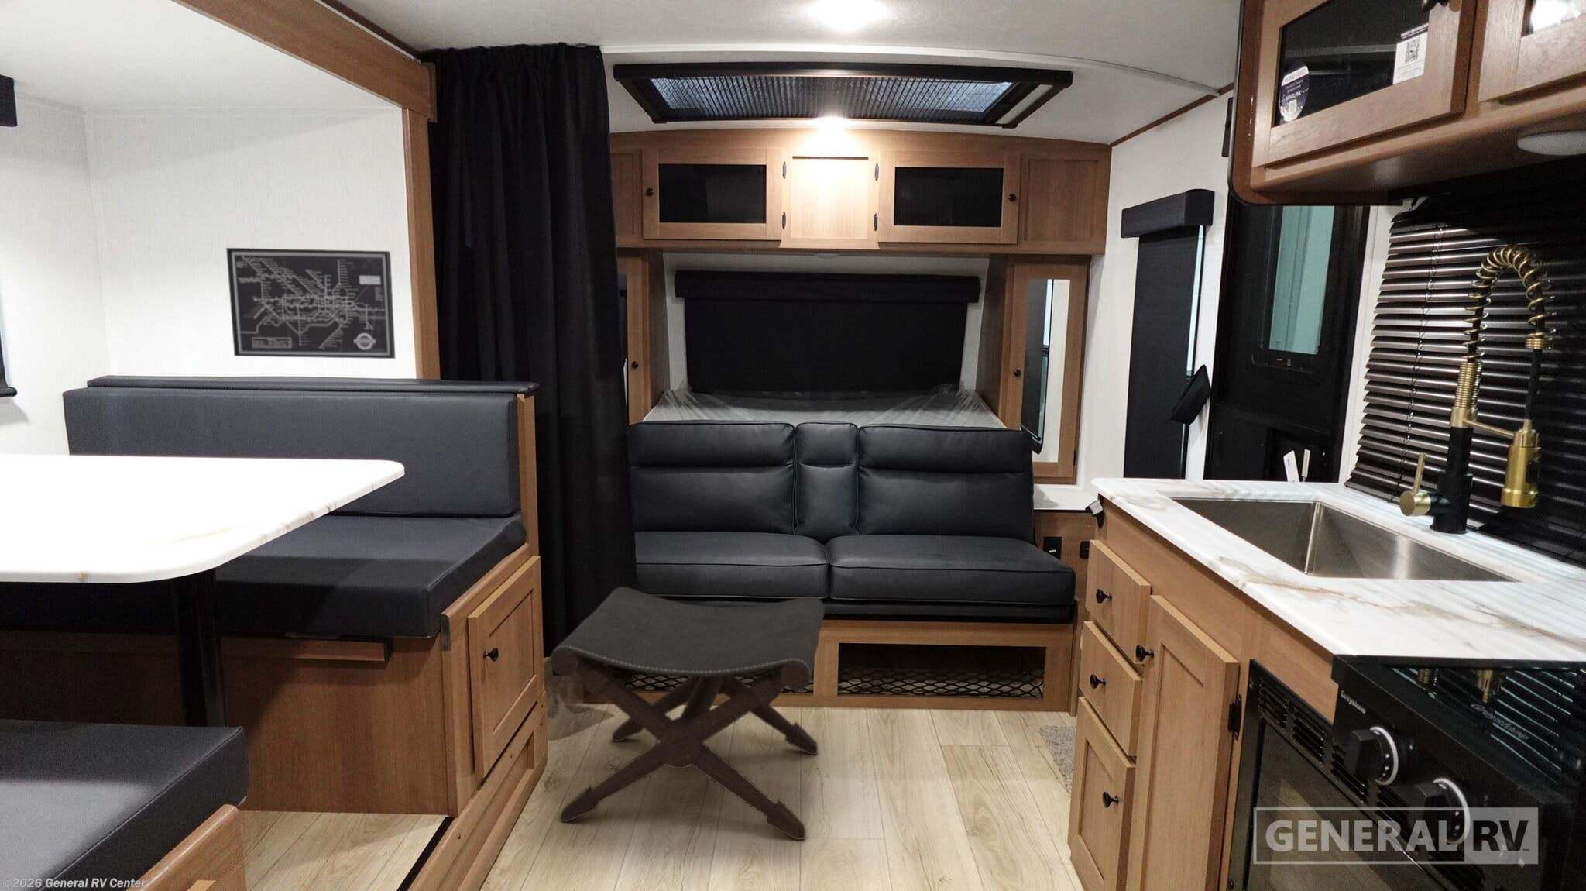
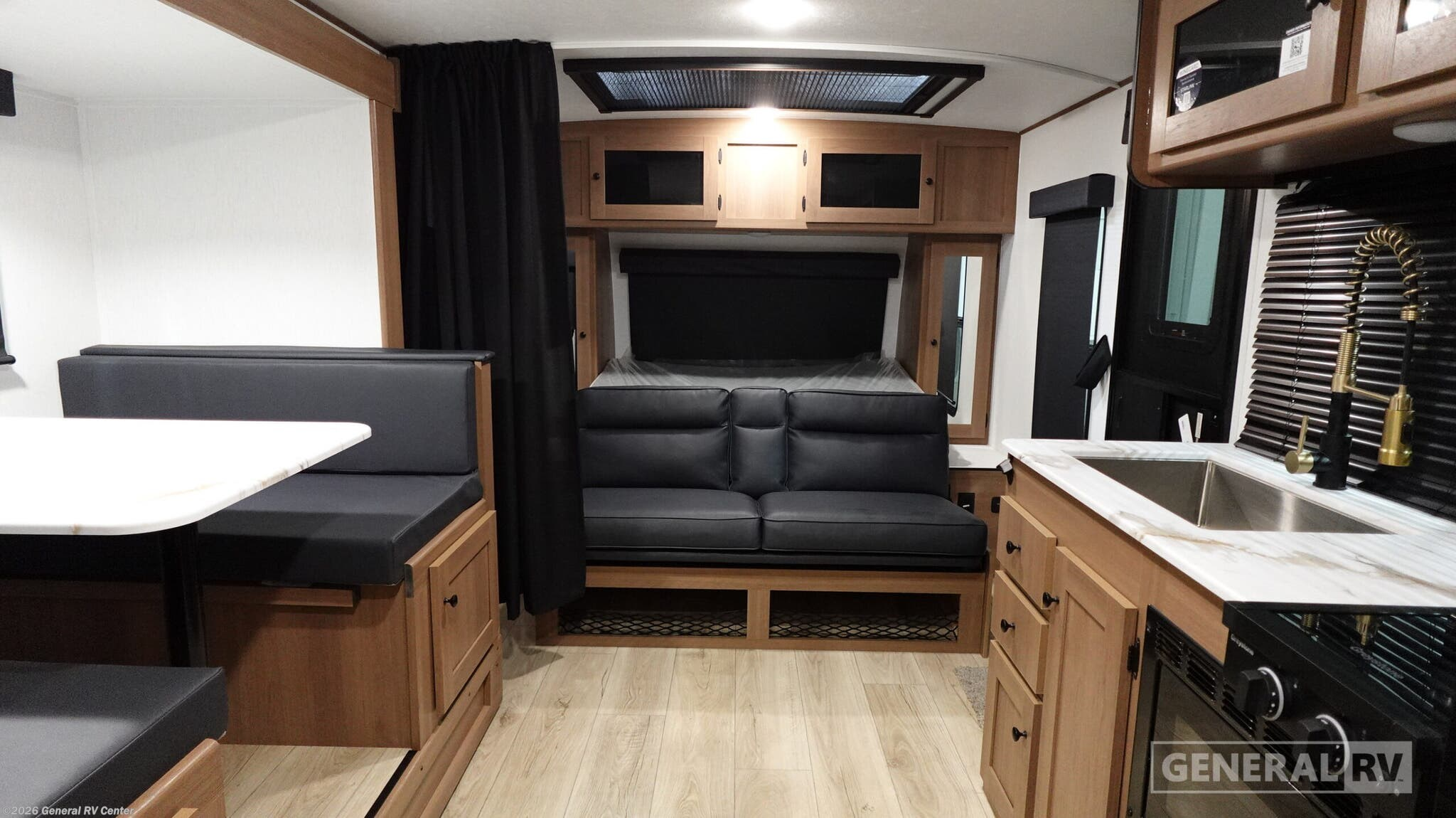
- wall art [225,247,396,359]
- footstool [550,586,826,841]
